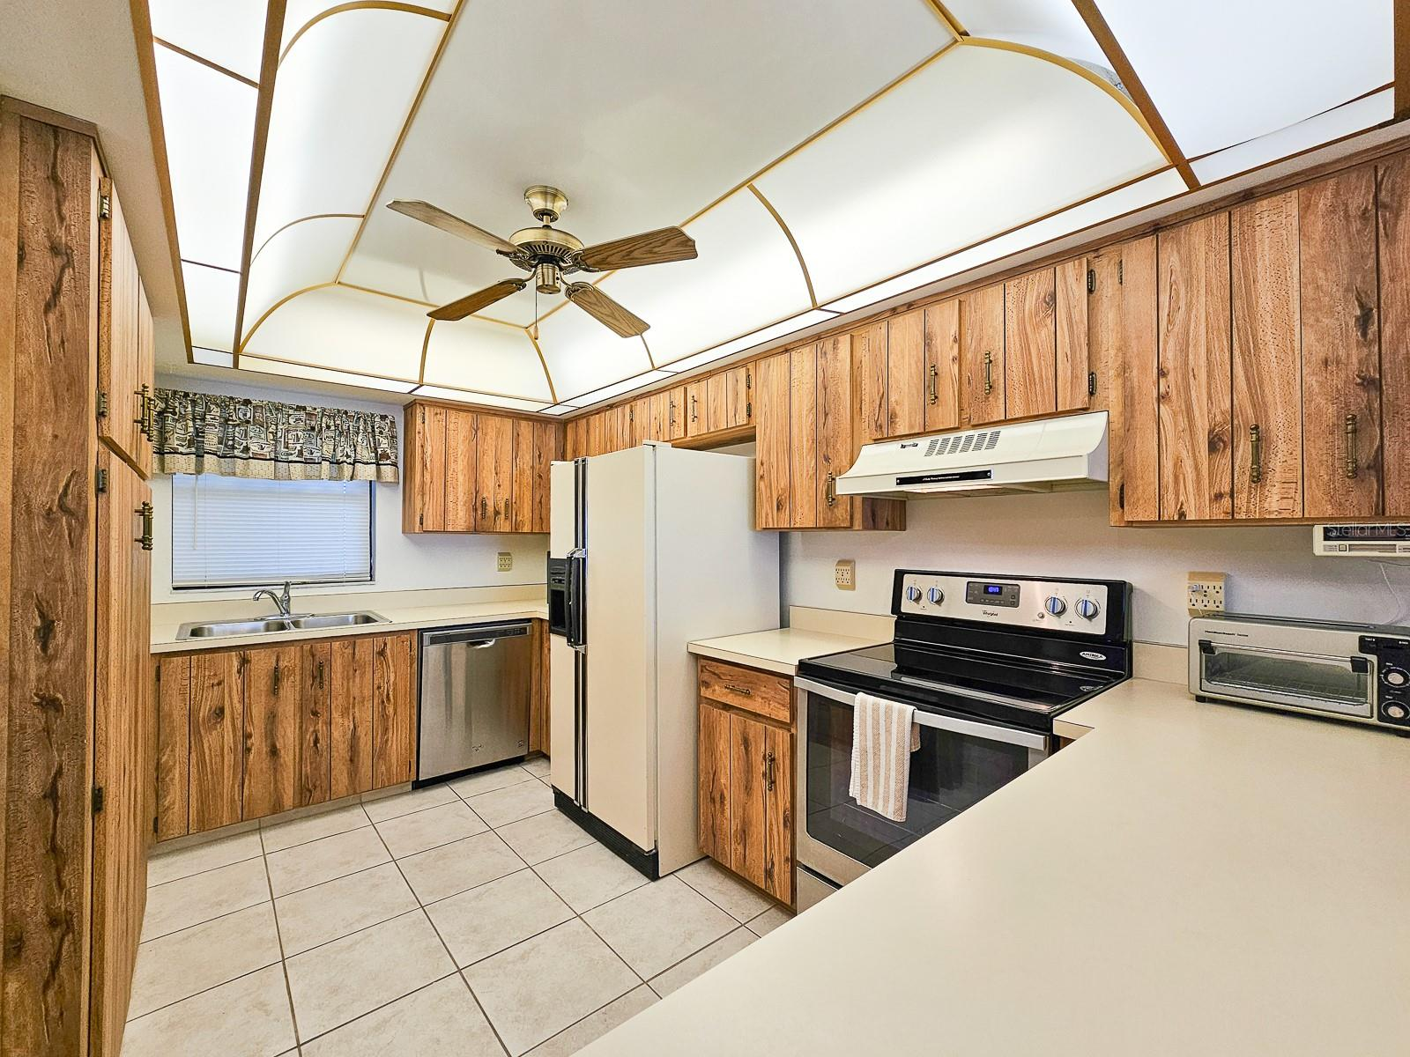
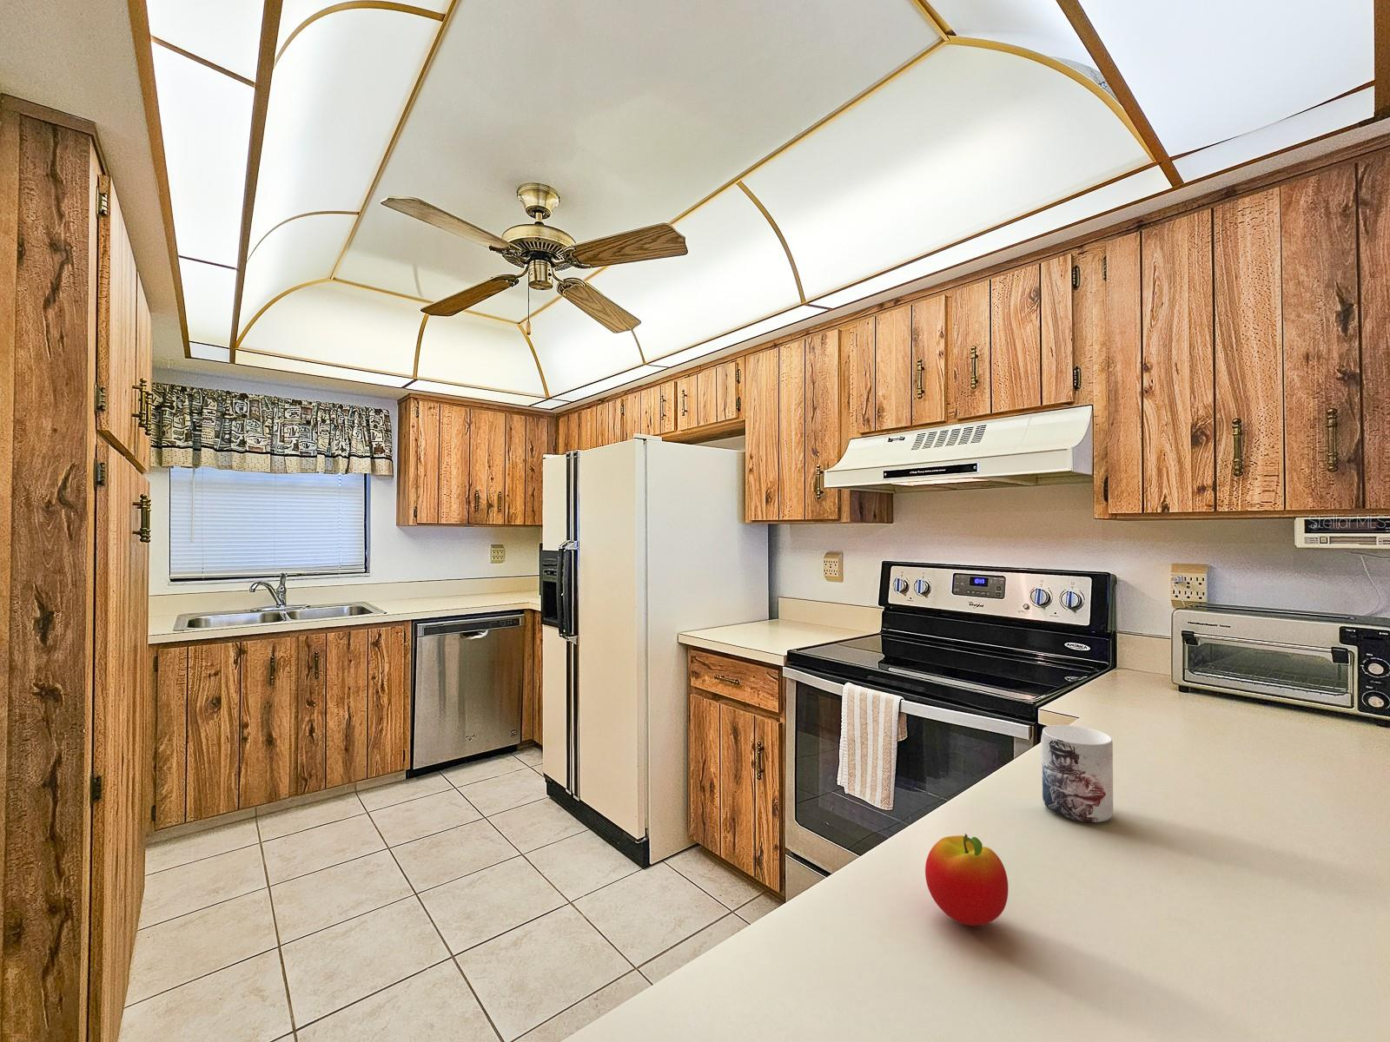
+ mug [1040,725,1114,823]
+ apple [925,833,1009,926]
